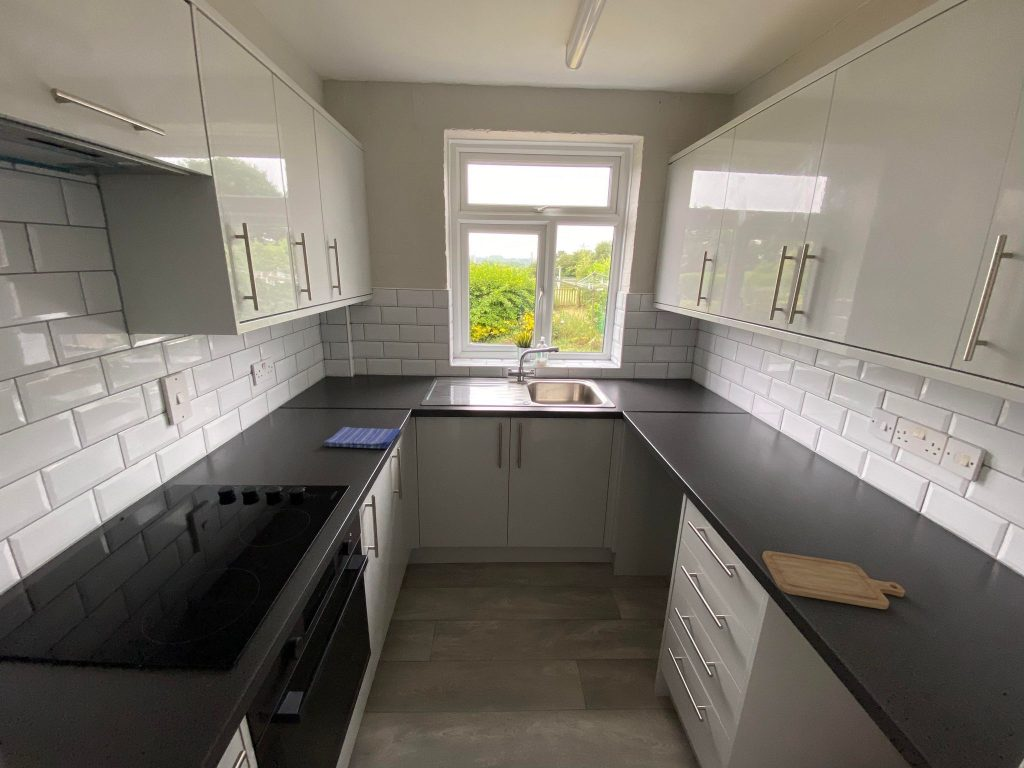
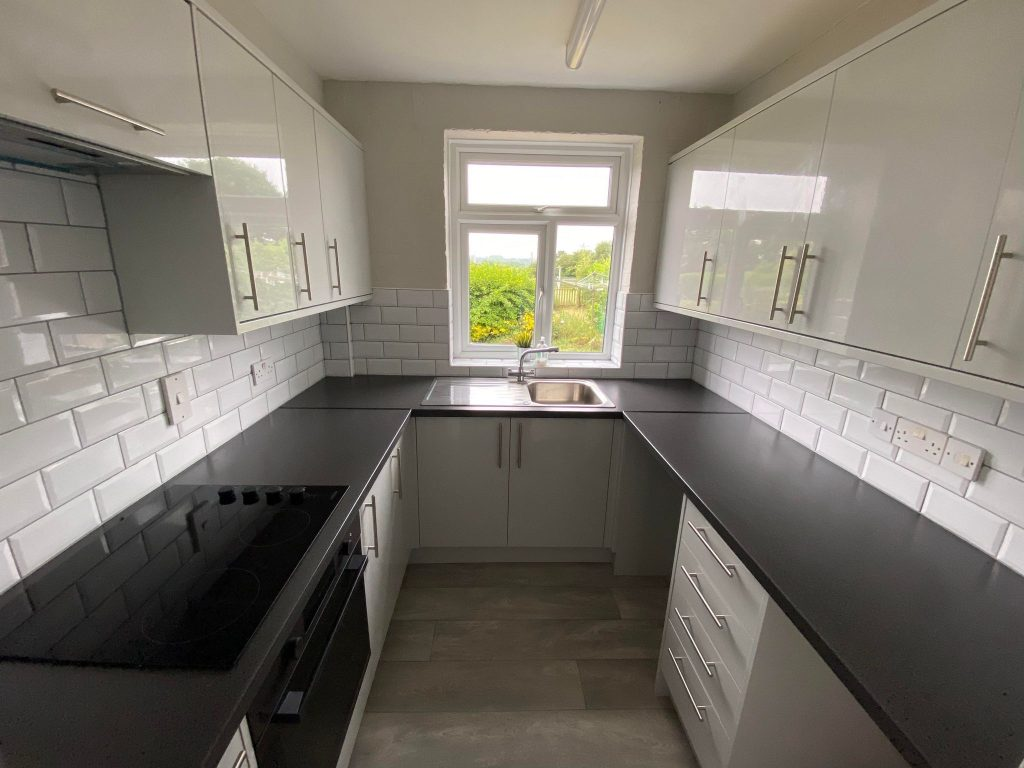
- chopping board [761,550,906,610]
- dish towel [323,426,402,450]
